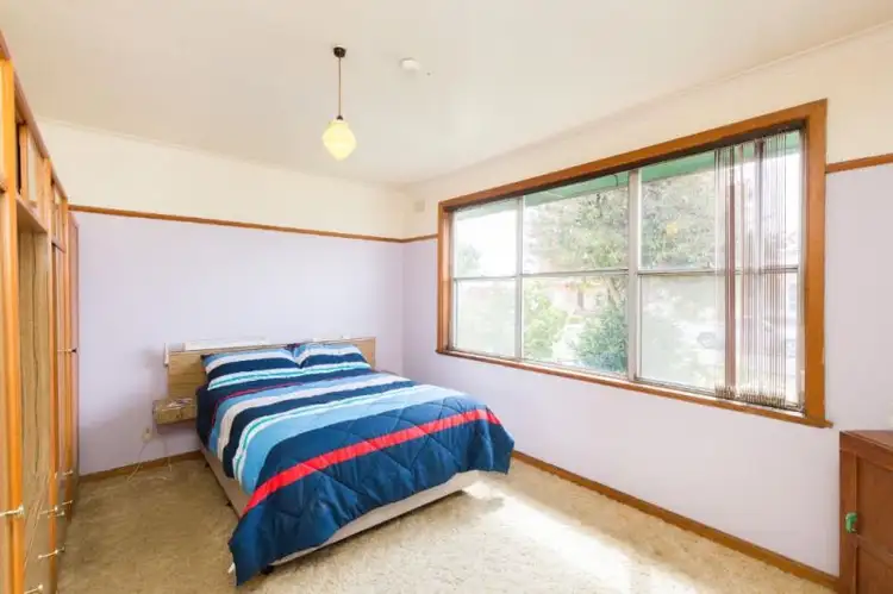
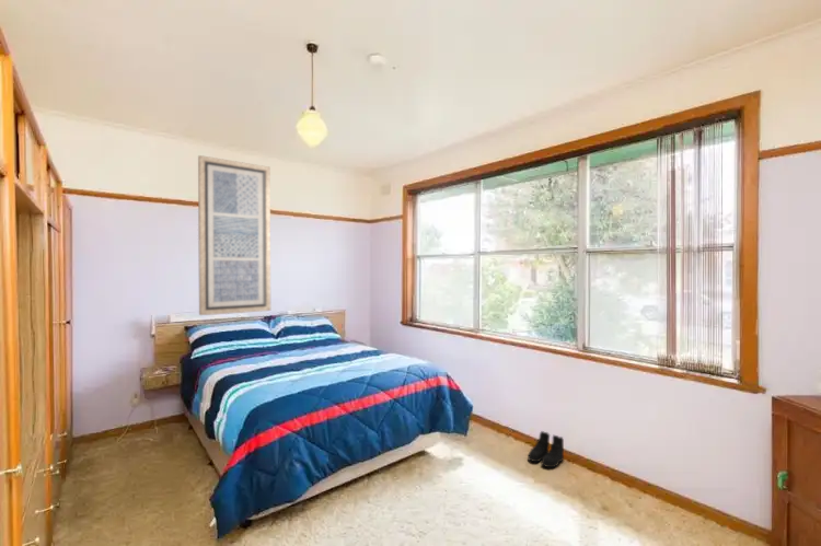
+ boots [527,430,565,469]
+ wall art [197,154,271,316]
